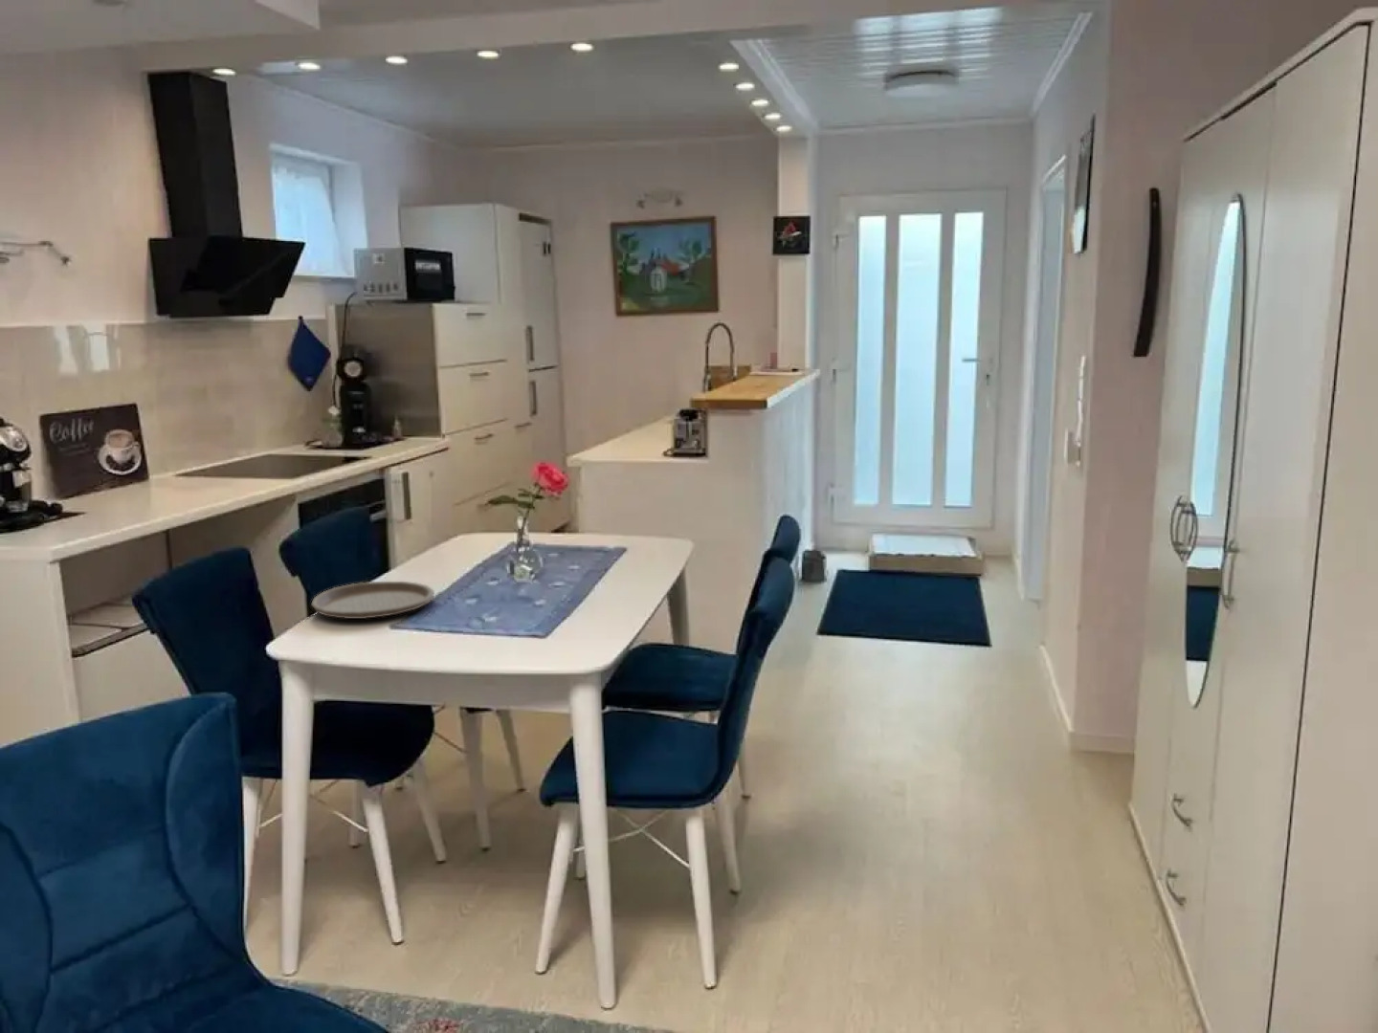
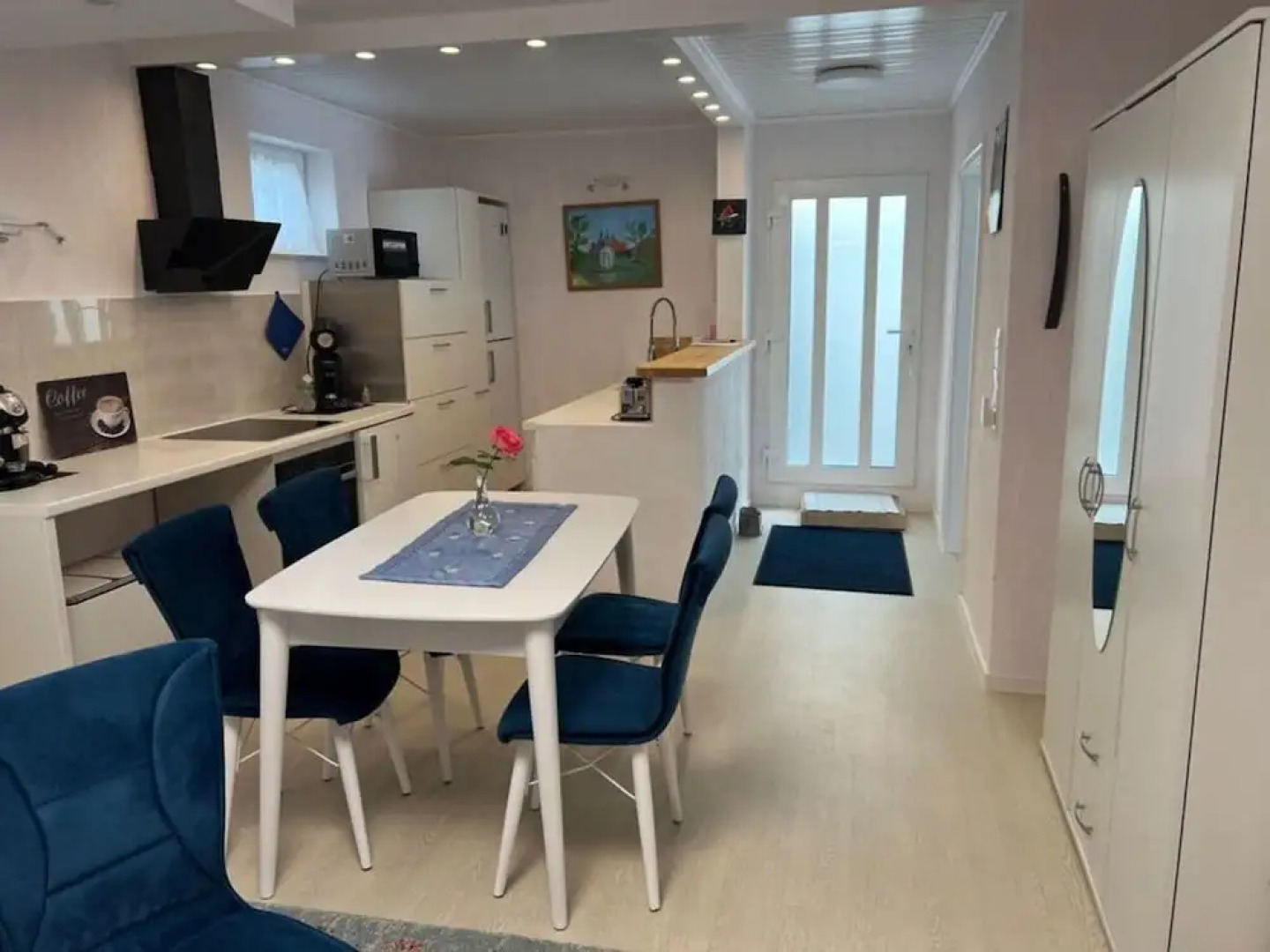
- plate [310,581,434,620]
